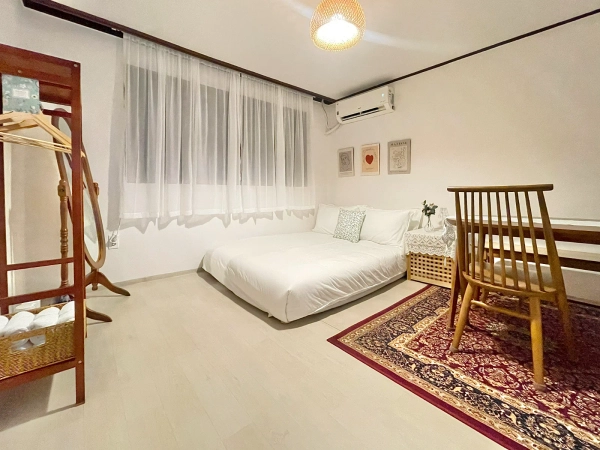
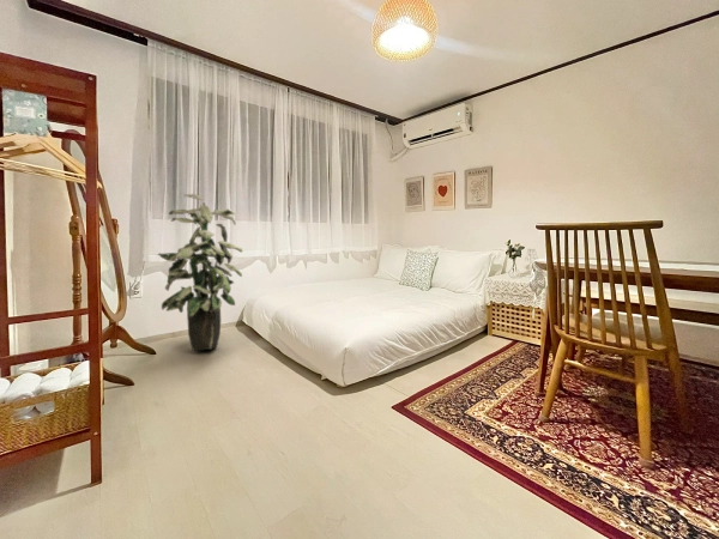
+ indoor plant [156,193,243,352]
